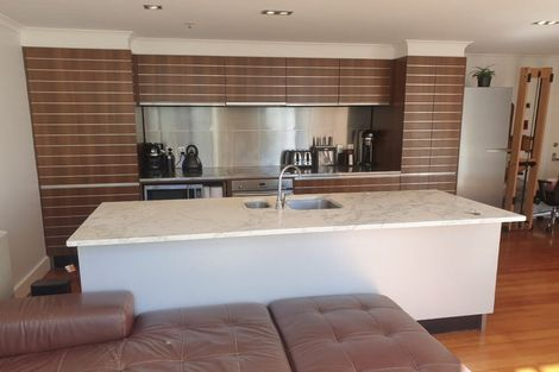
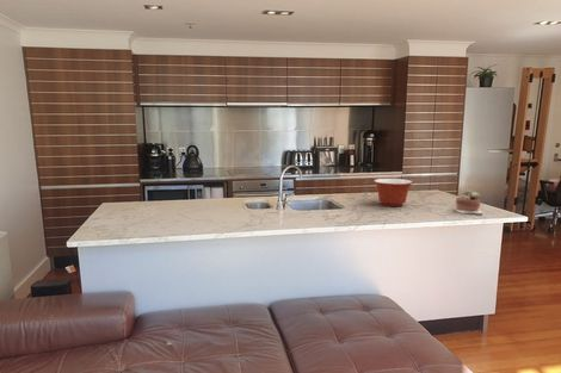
+ succulent plant [452,188,483,215]
+ mixing bowl [374,178,413,207]
